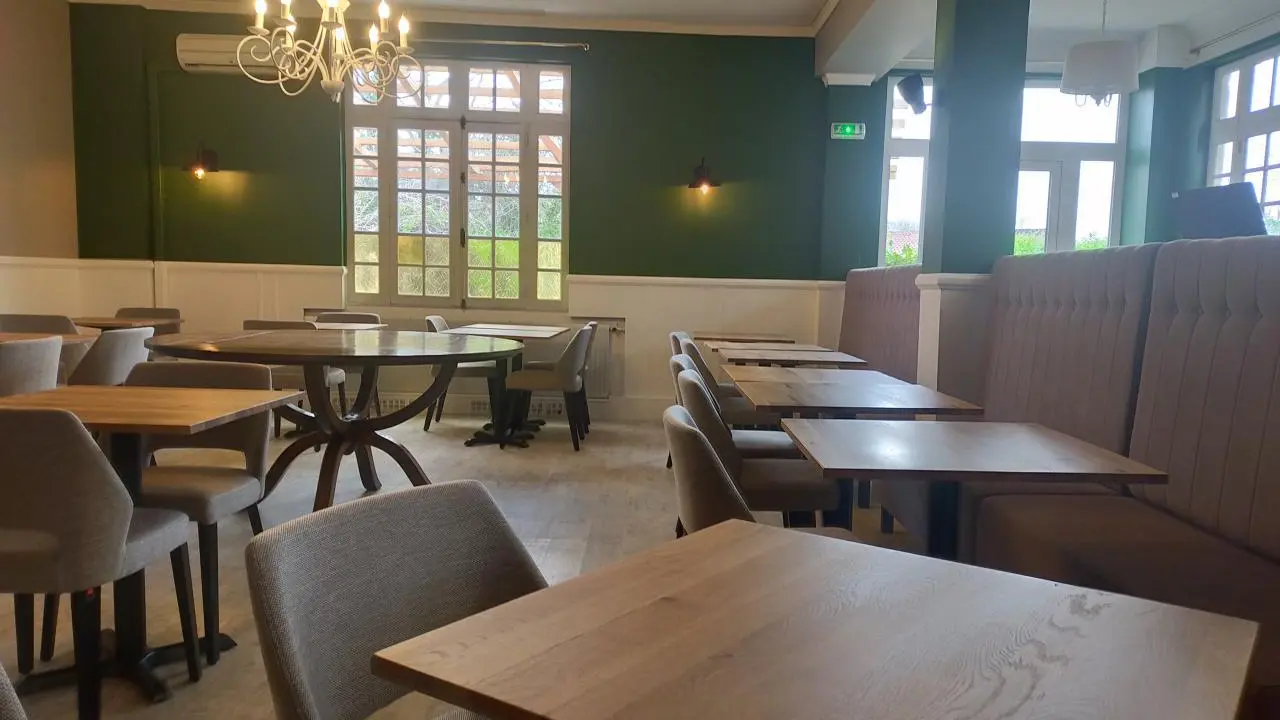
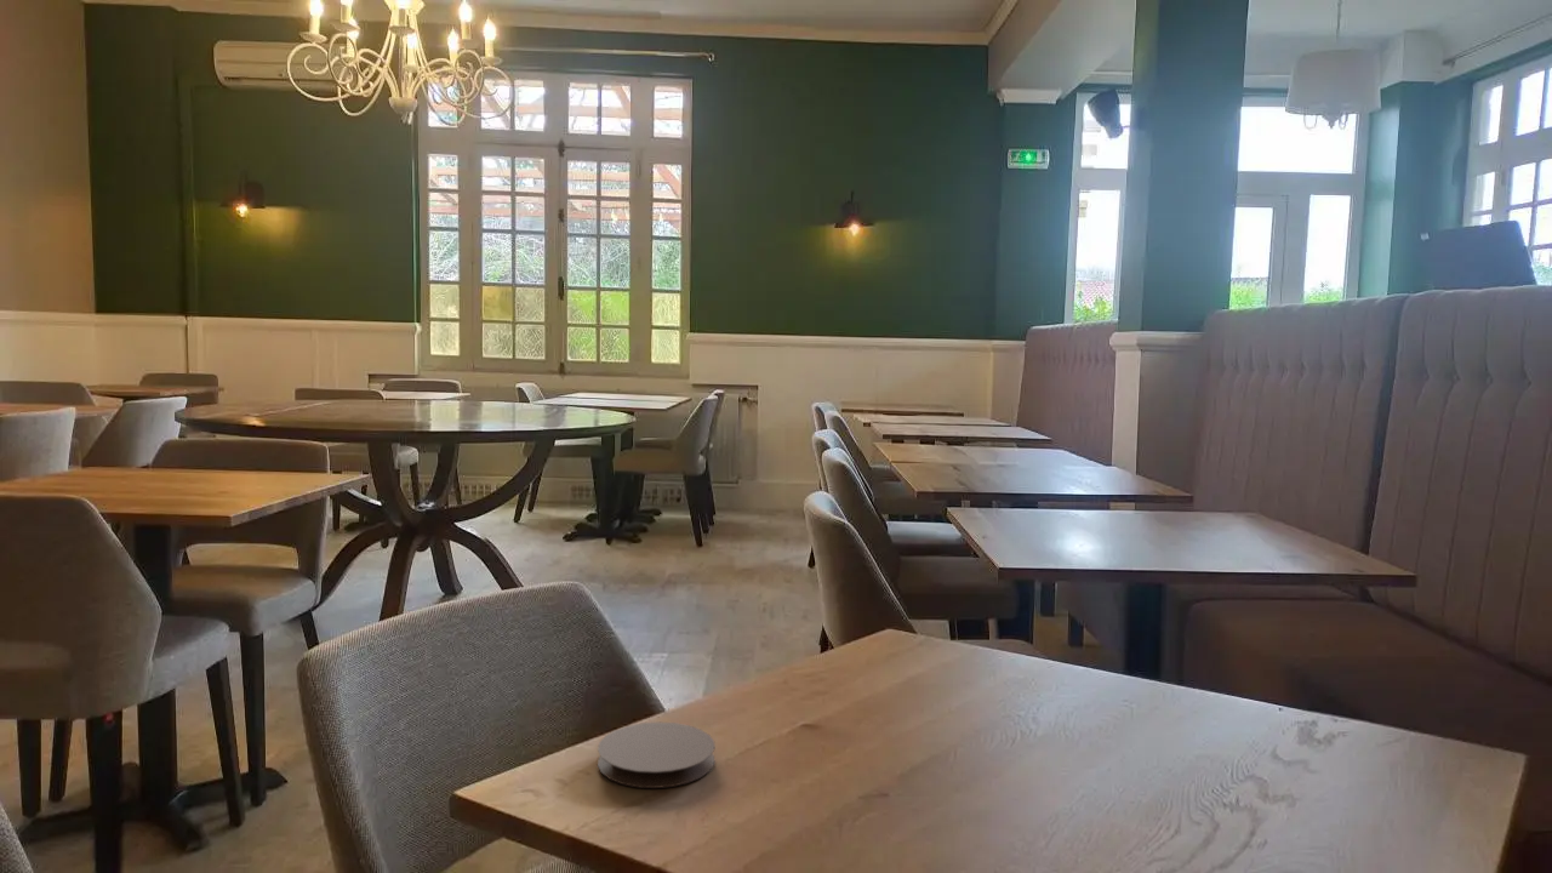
+ coaster [597,721,715,789]
